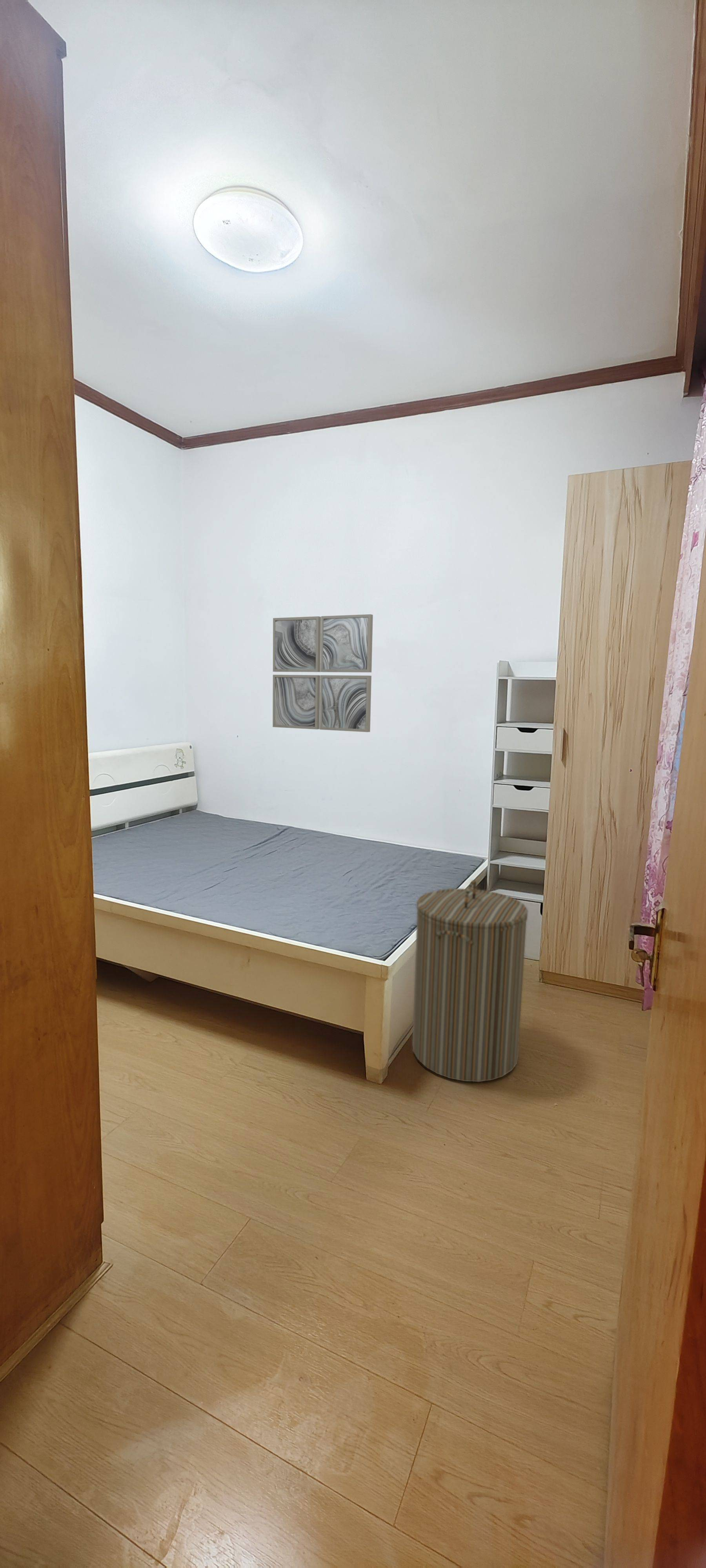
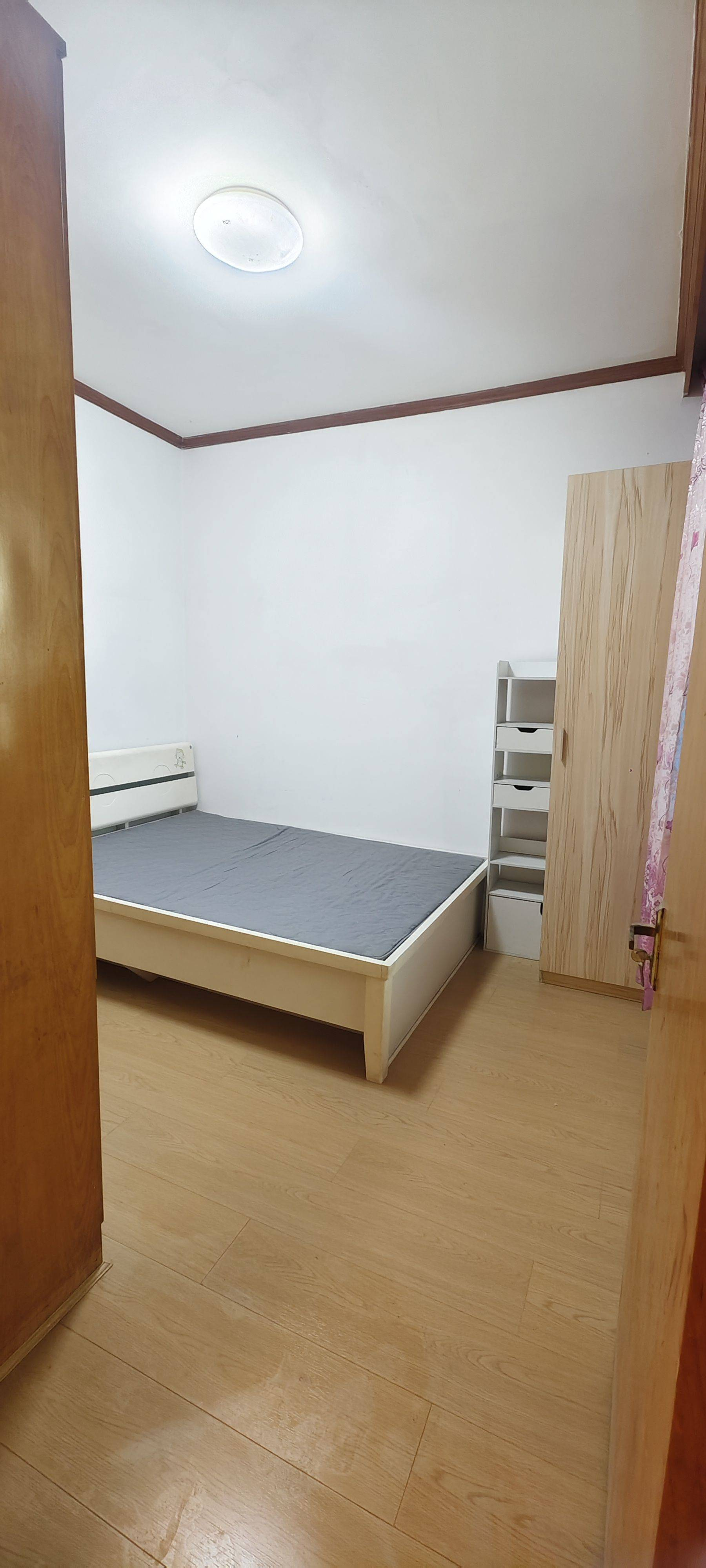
- wall art [272,614,373,733]
- laundry hamper [412,879,528,1082]
